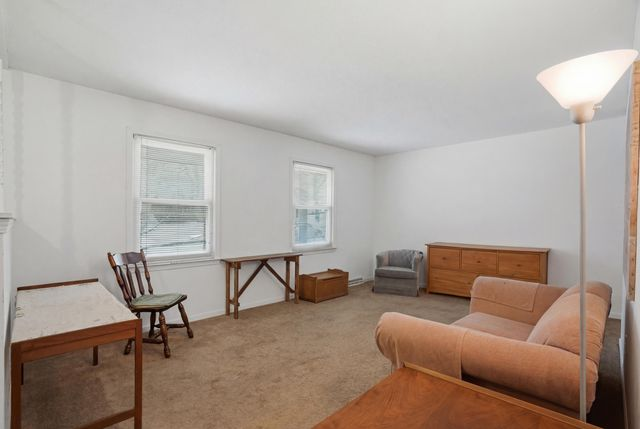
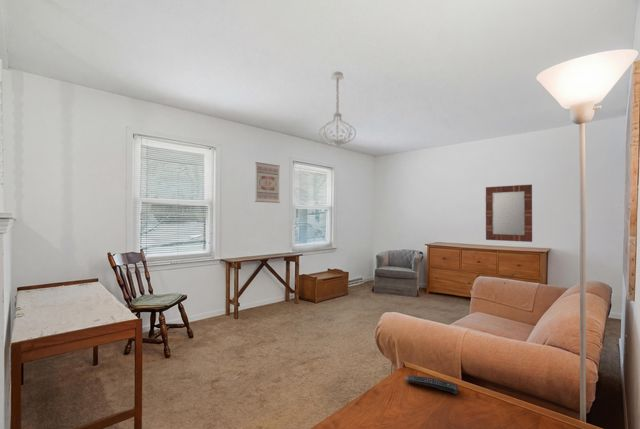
+ ceiling light fixture [318,71,357,147]
+ wall art [254,161,281,204]
+ remote control [404,374,459,395]
+ home mirror [485,184,533,243]
